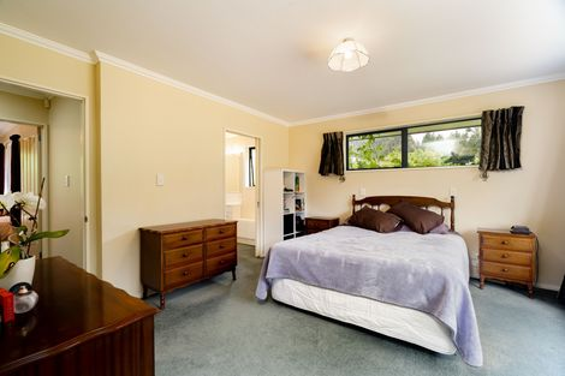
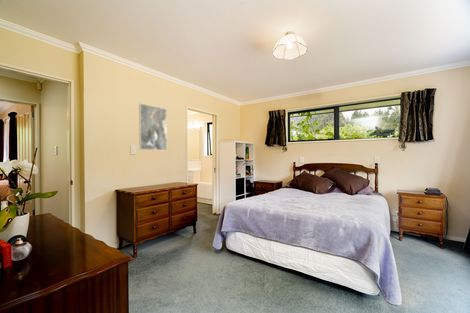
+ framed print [138,102,168,151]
